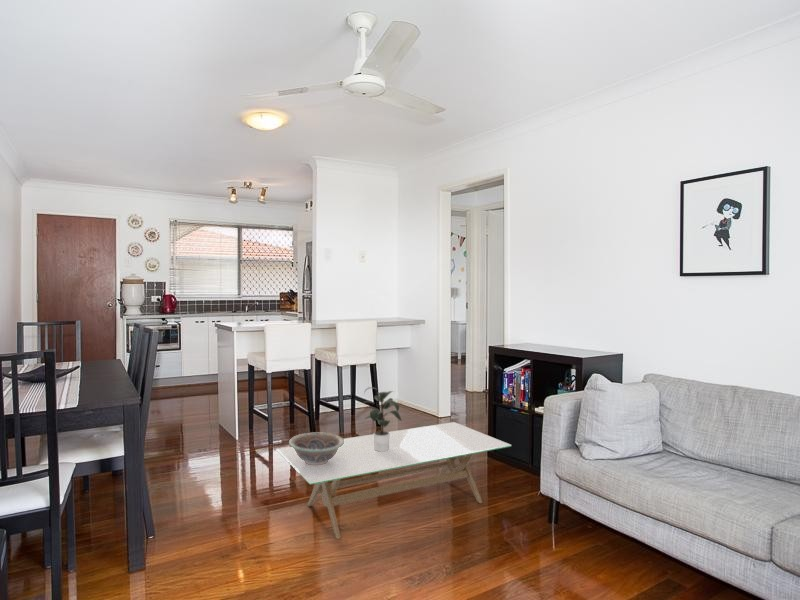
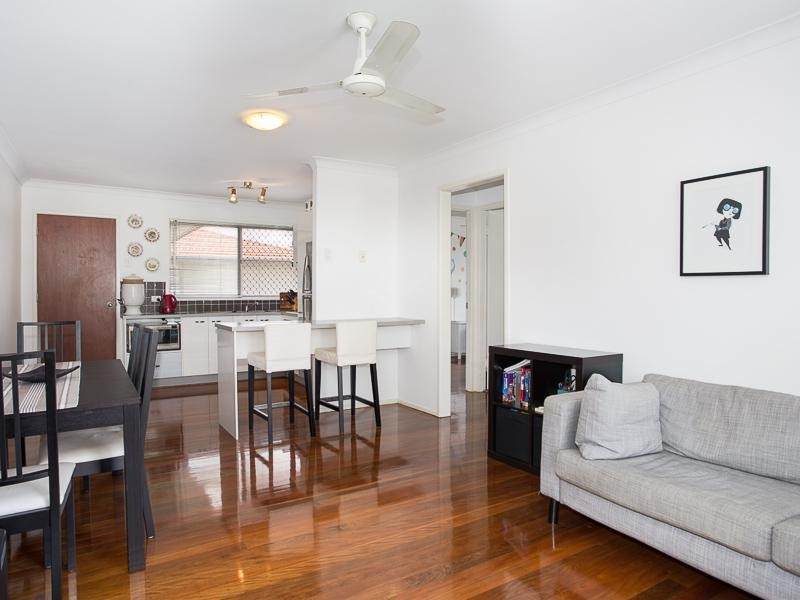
- coffee table [276,421,512,540]
- decorative bowl [288,432,344,465]
- potted plant [361,386,402,452]
